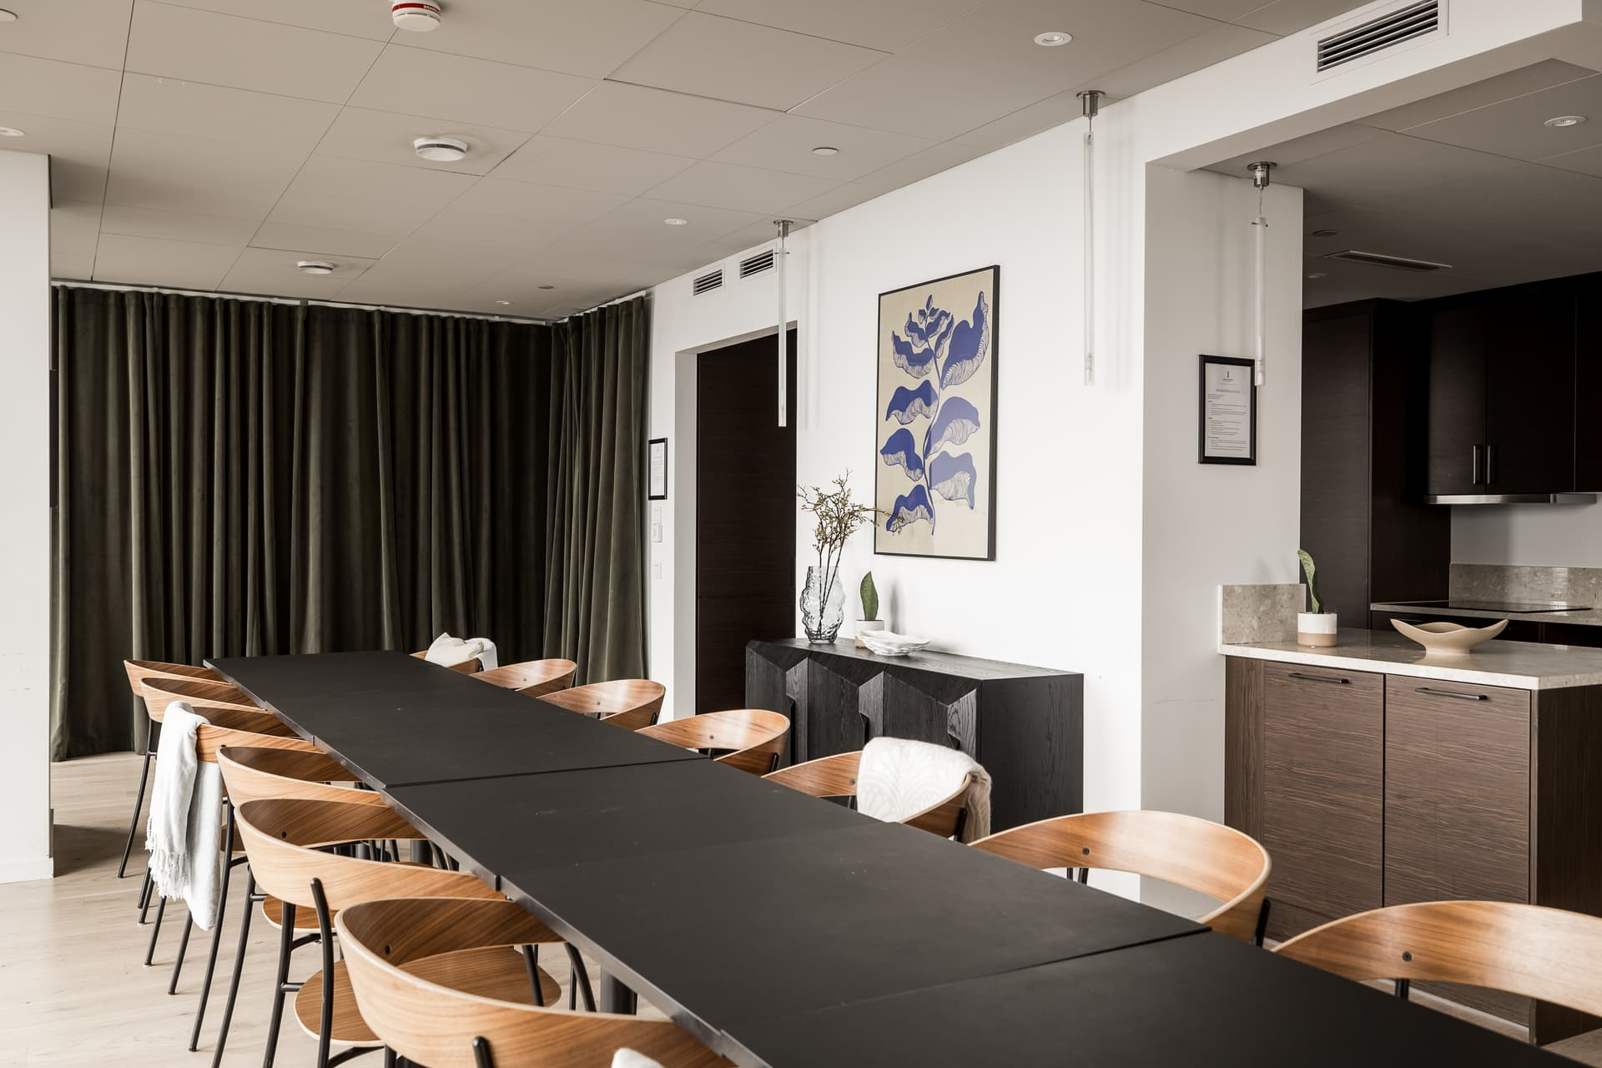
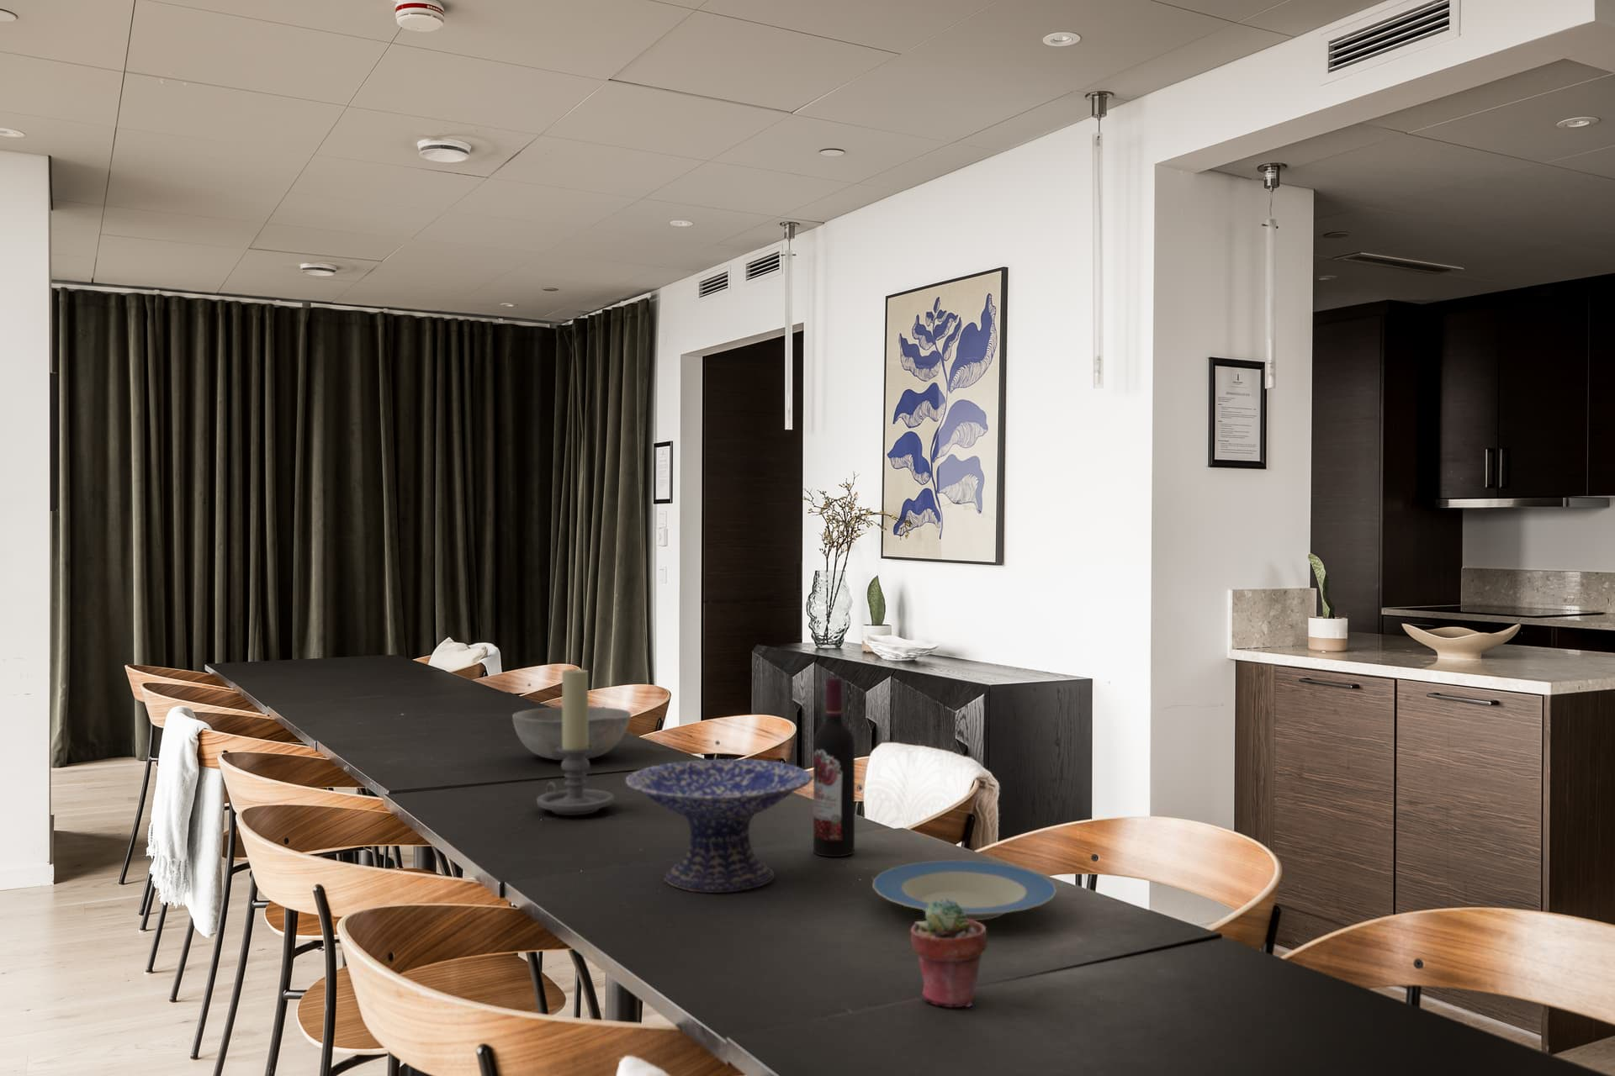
+ plate [871,860,1057,921]
+ potted succulent [910,898,988,1008]
+ wine bottle [812,676,856,857]
+ decorative bowl [624,758,814,893]
+ bowl [512,705,632,760]
+ candle holder [536,666,615,817]
